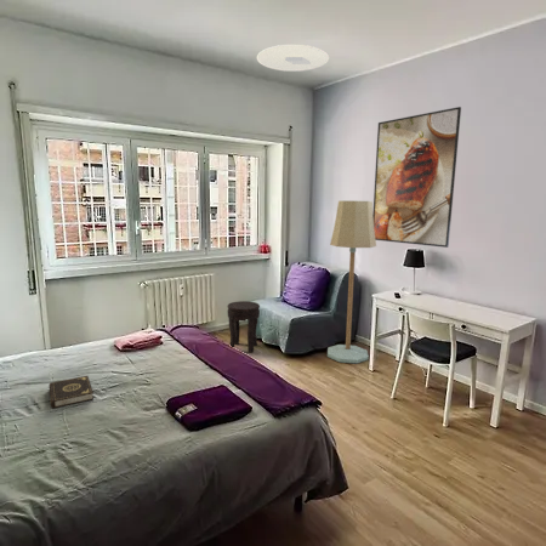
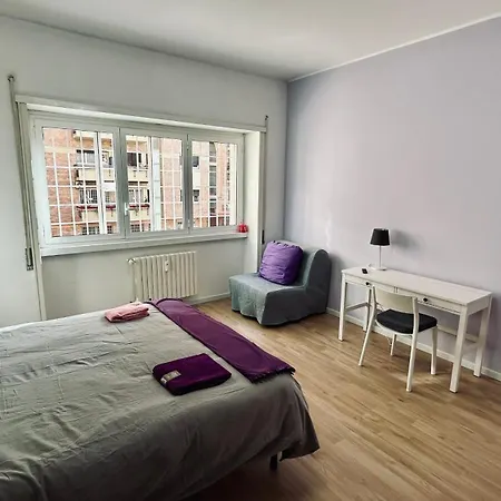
- book [49,375,95,409]
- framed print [372,106,462,249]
- ceiling light [256,44,330,73]
- side table [226,300,261,353]
- floor lamp [326,199,377,364]
